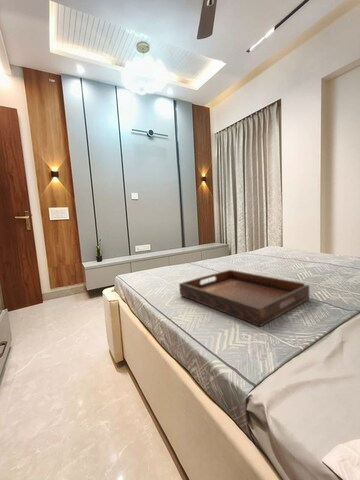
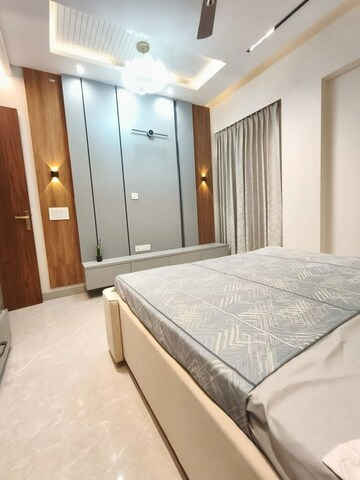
- serving tray [178,269,310,327]
